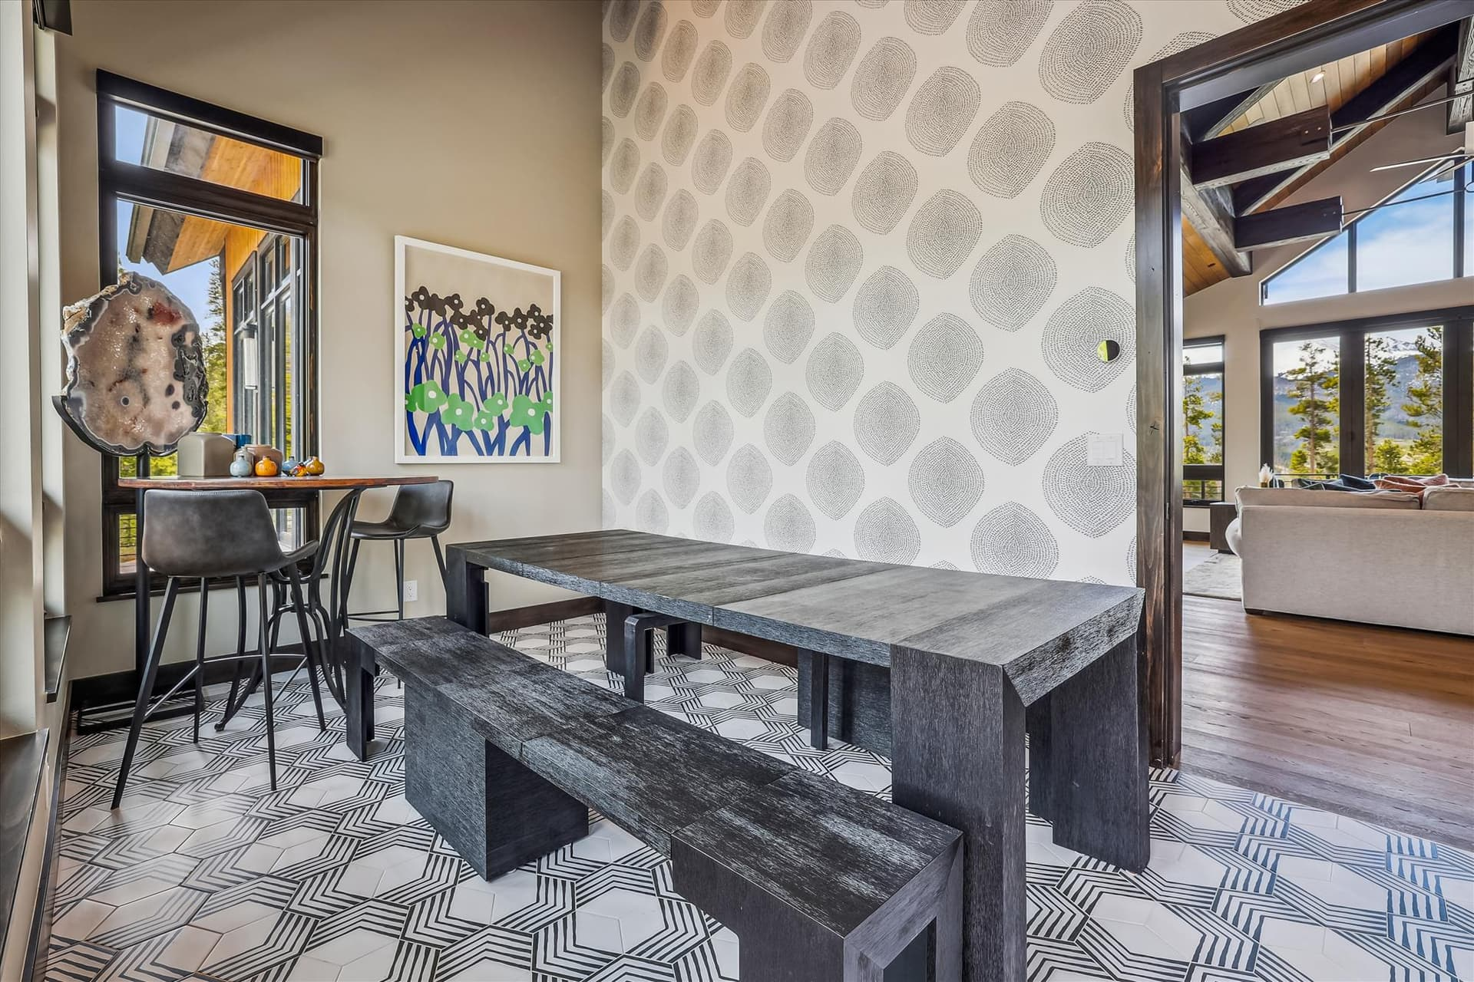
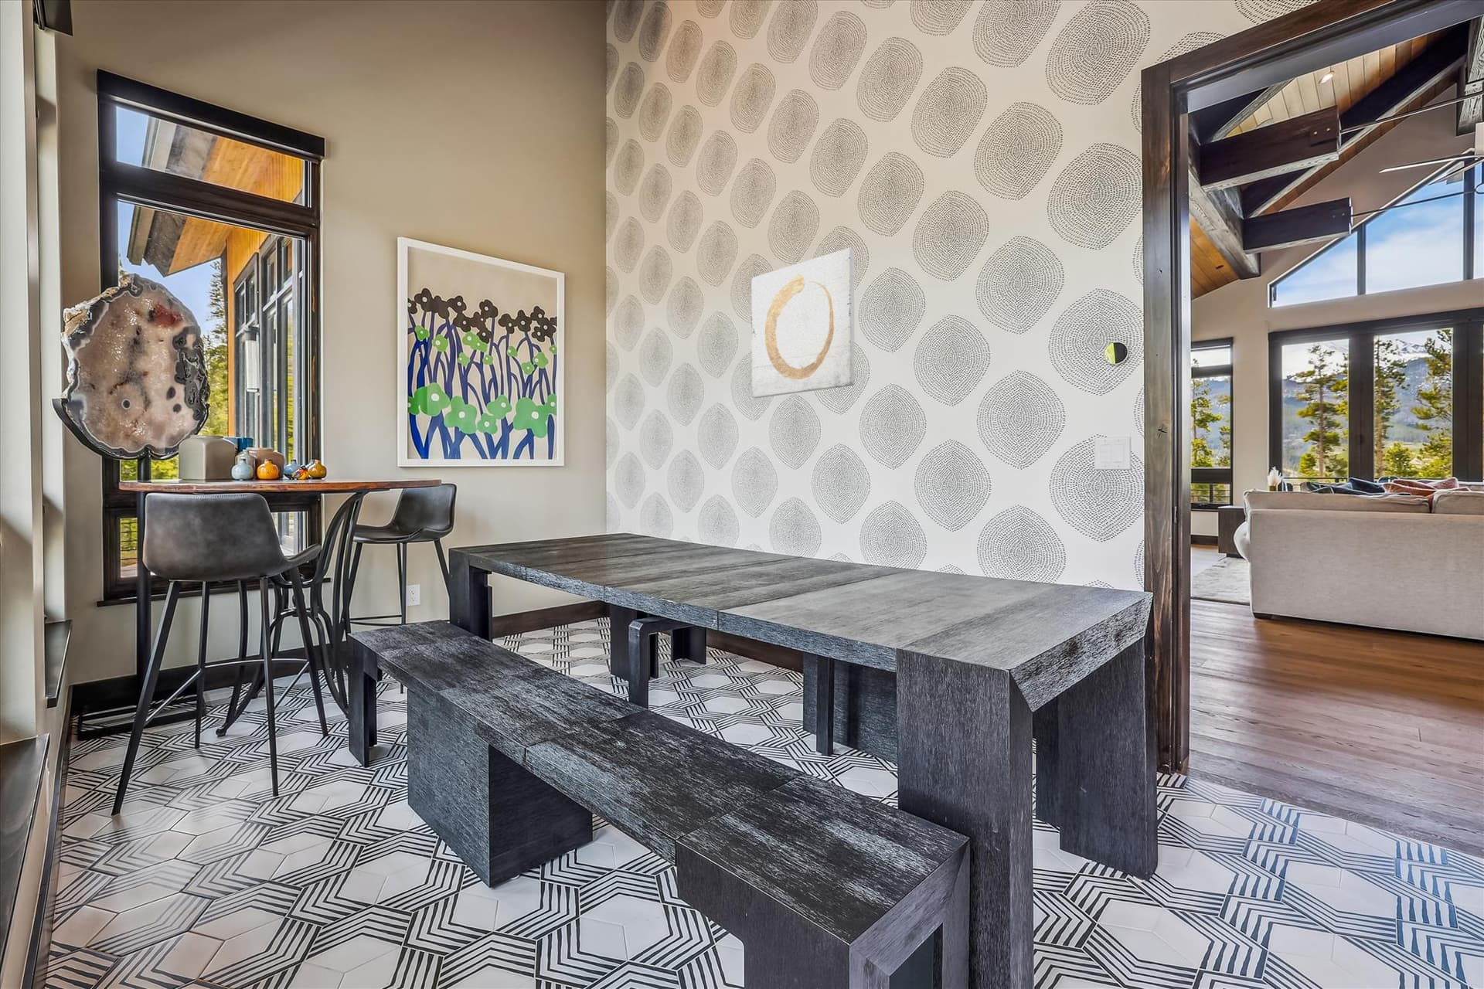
+ wall art [751,247,856,398]
